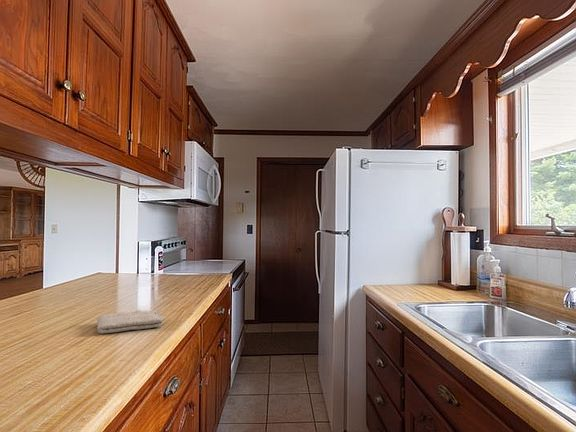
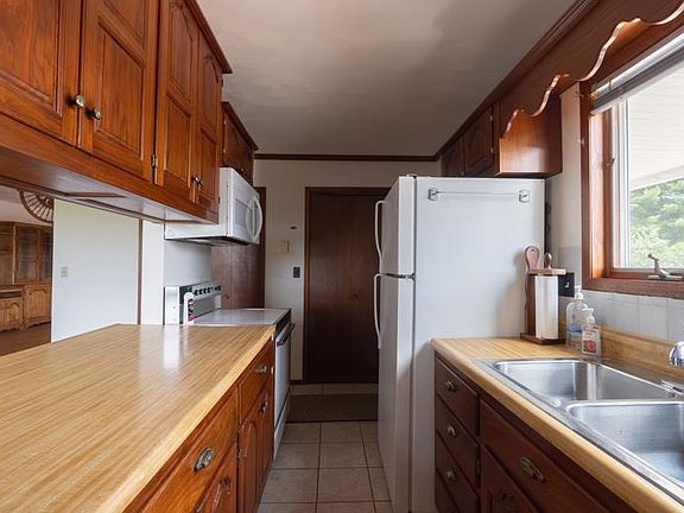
- washcloth [96,310,164,334]
